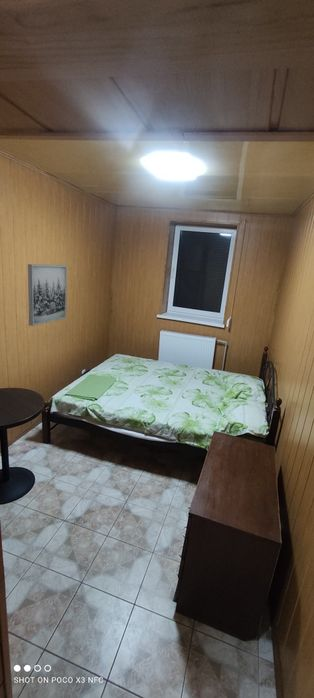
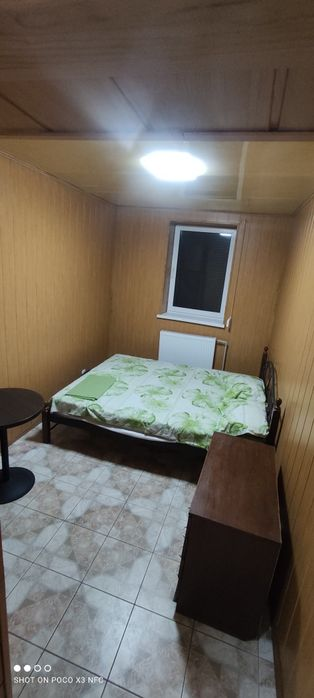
- wall art [27,263,68,327]
